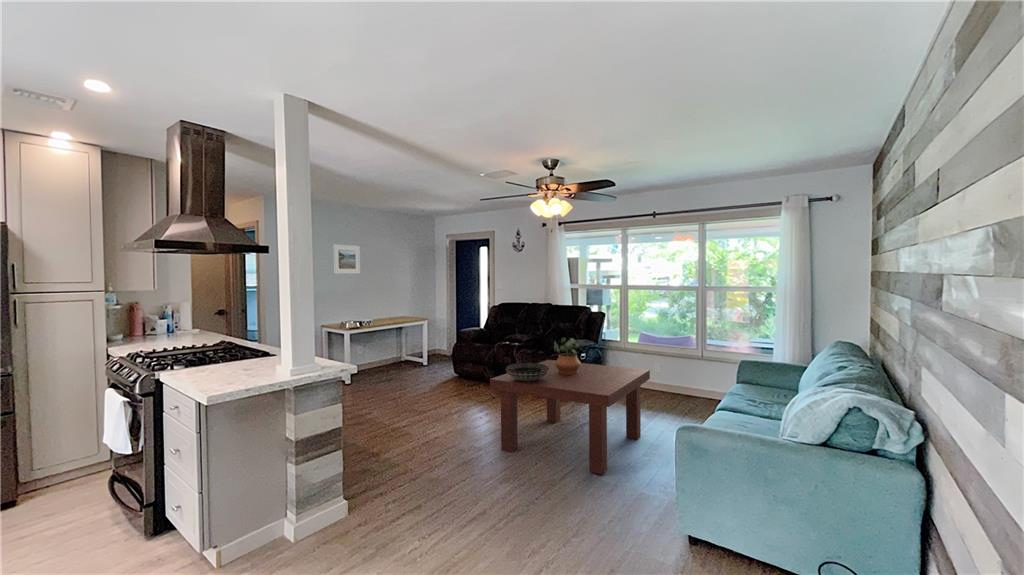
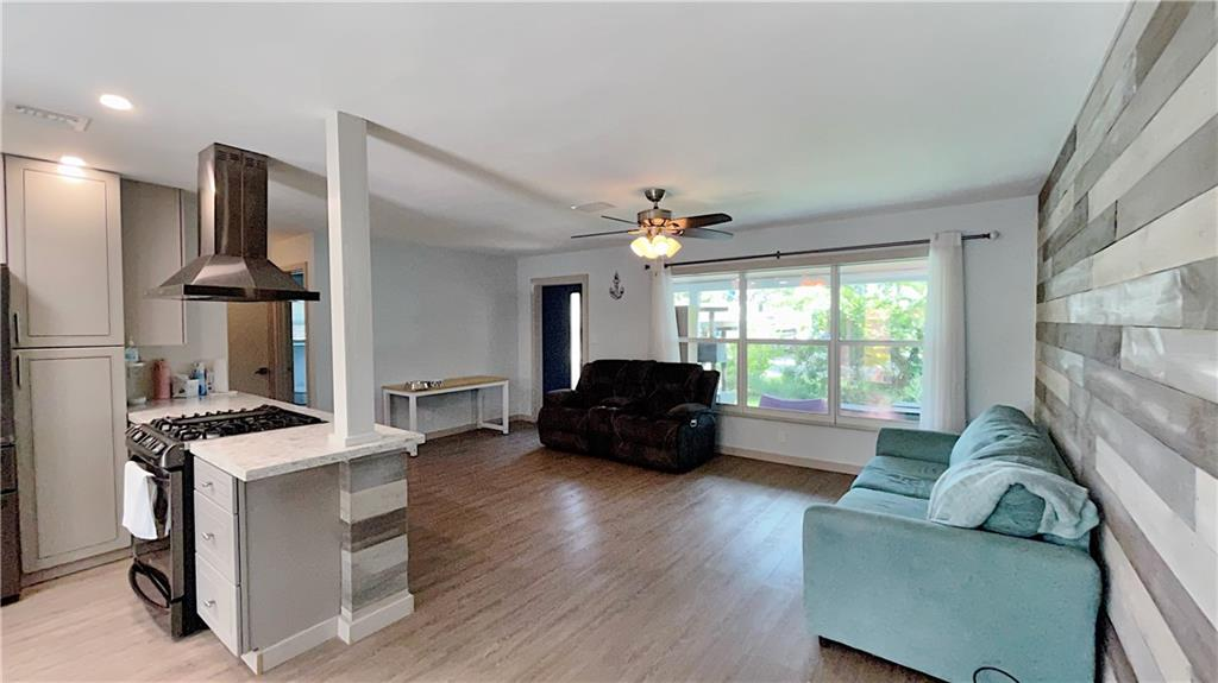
- potted plant [553,337,584,374]
- decorative bowl [505,362,549,381]
- coffee table [489,359,651,475]
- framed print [332,243,361,275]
